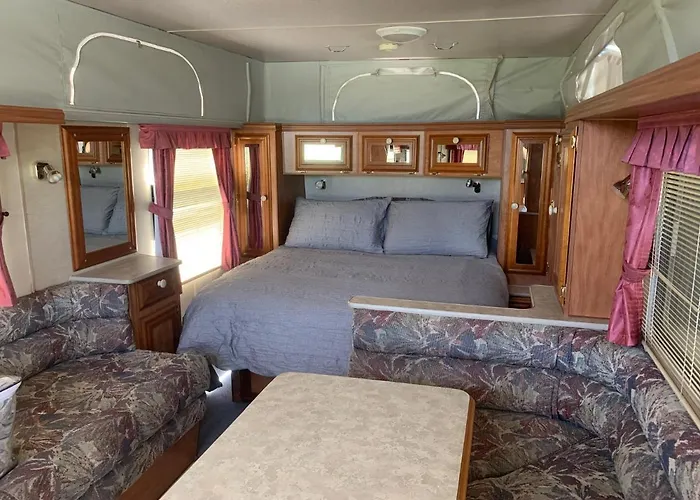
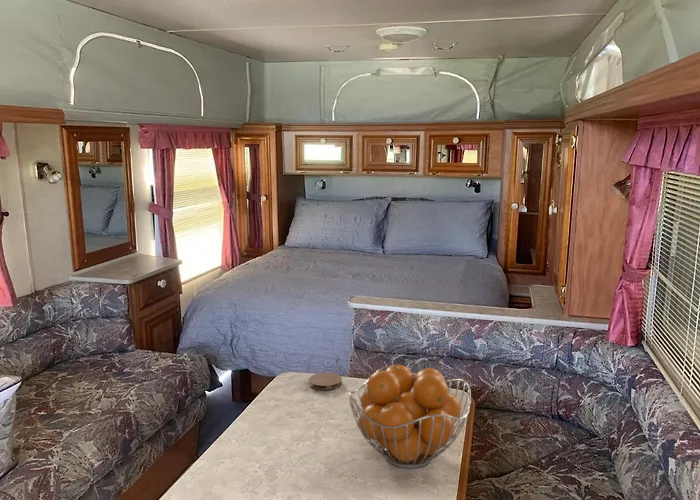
+ fruit basket [347,364,472,469]
+ coaster [308,372,343,391]
